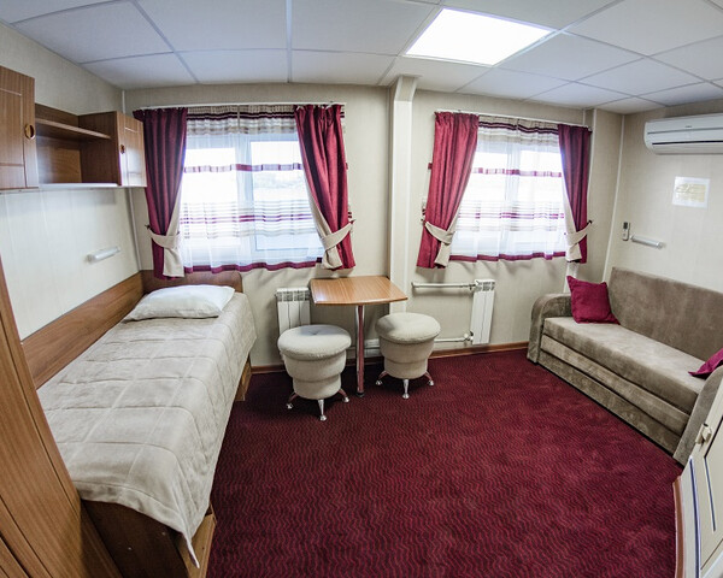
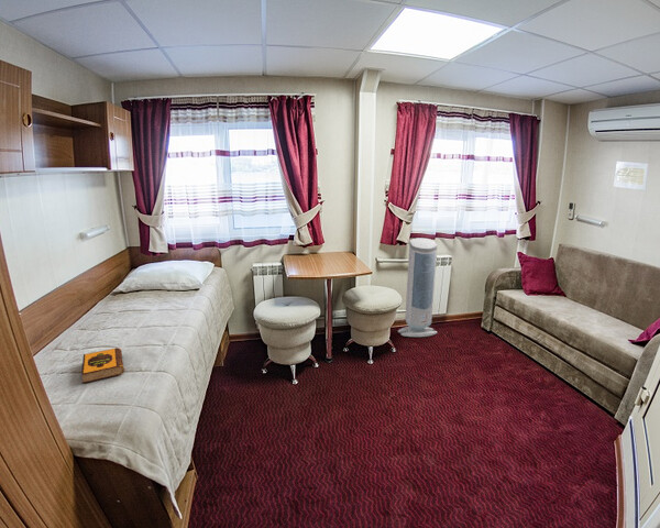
+ hardback book [80,346,125,384]
+ air purifier [397,237,438,338]
